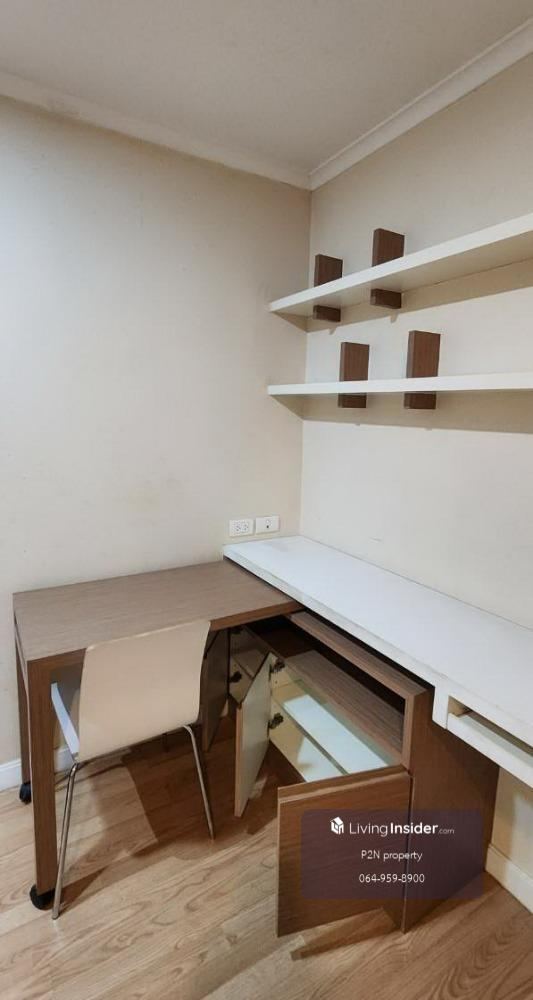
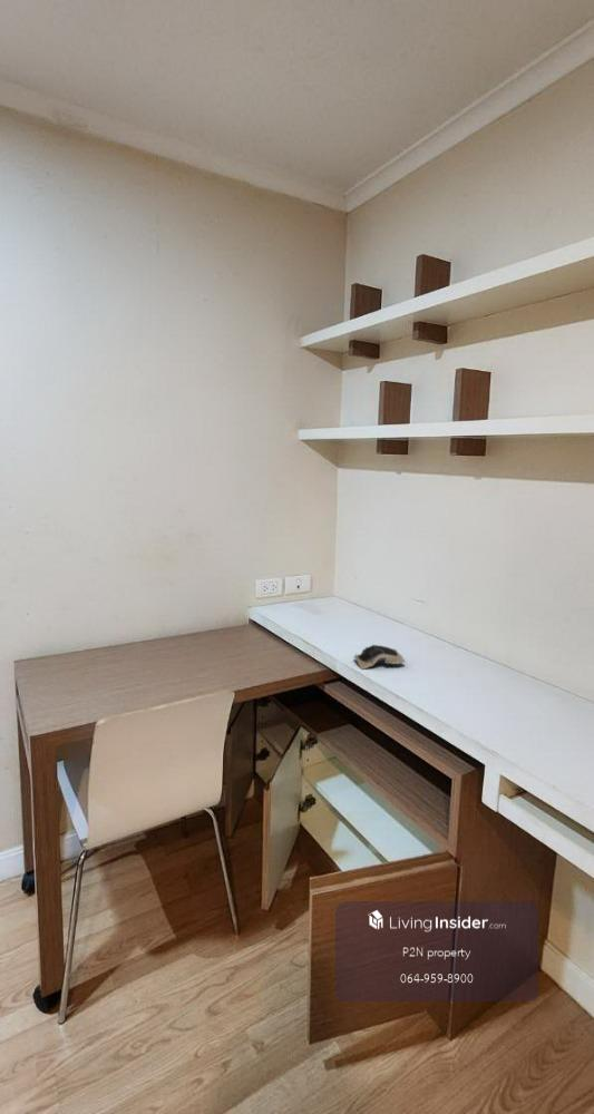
+ computer mouse [353,644,407,671]
